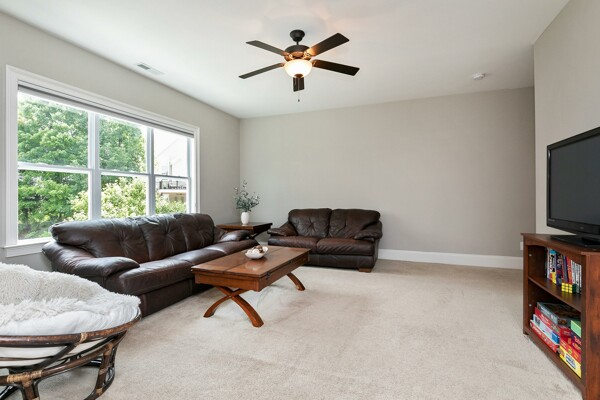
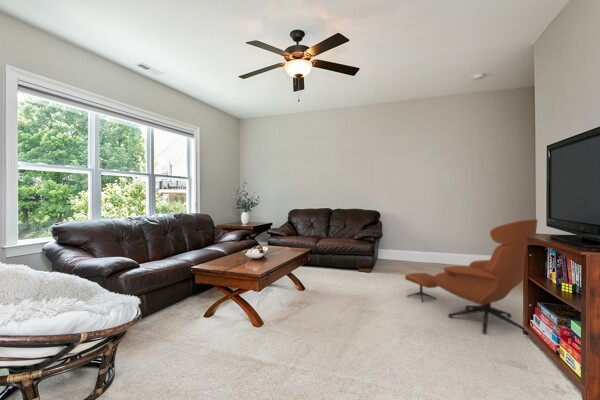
+ armchair [404,218,538,335]
